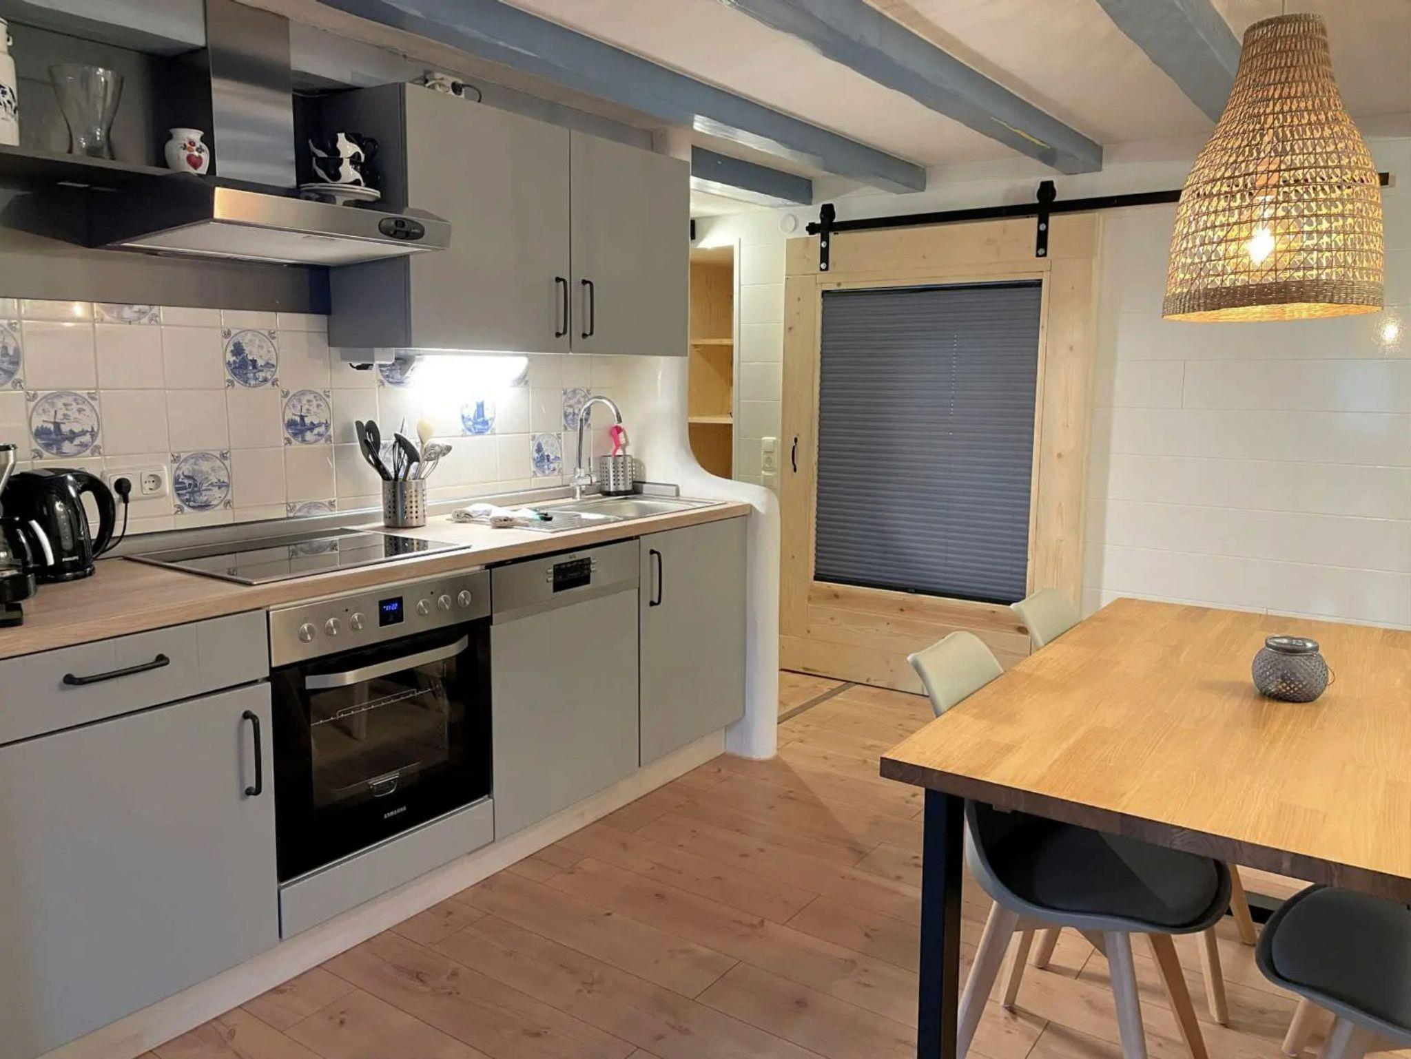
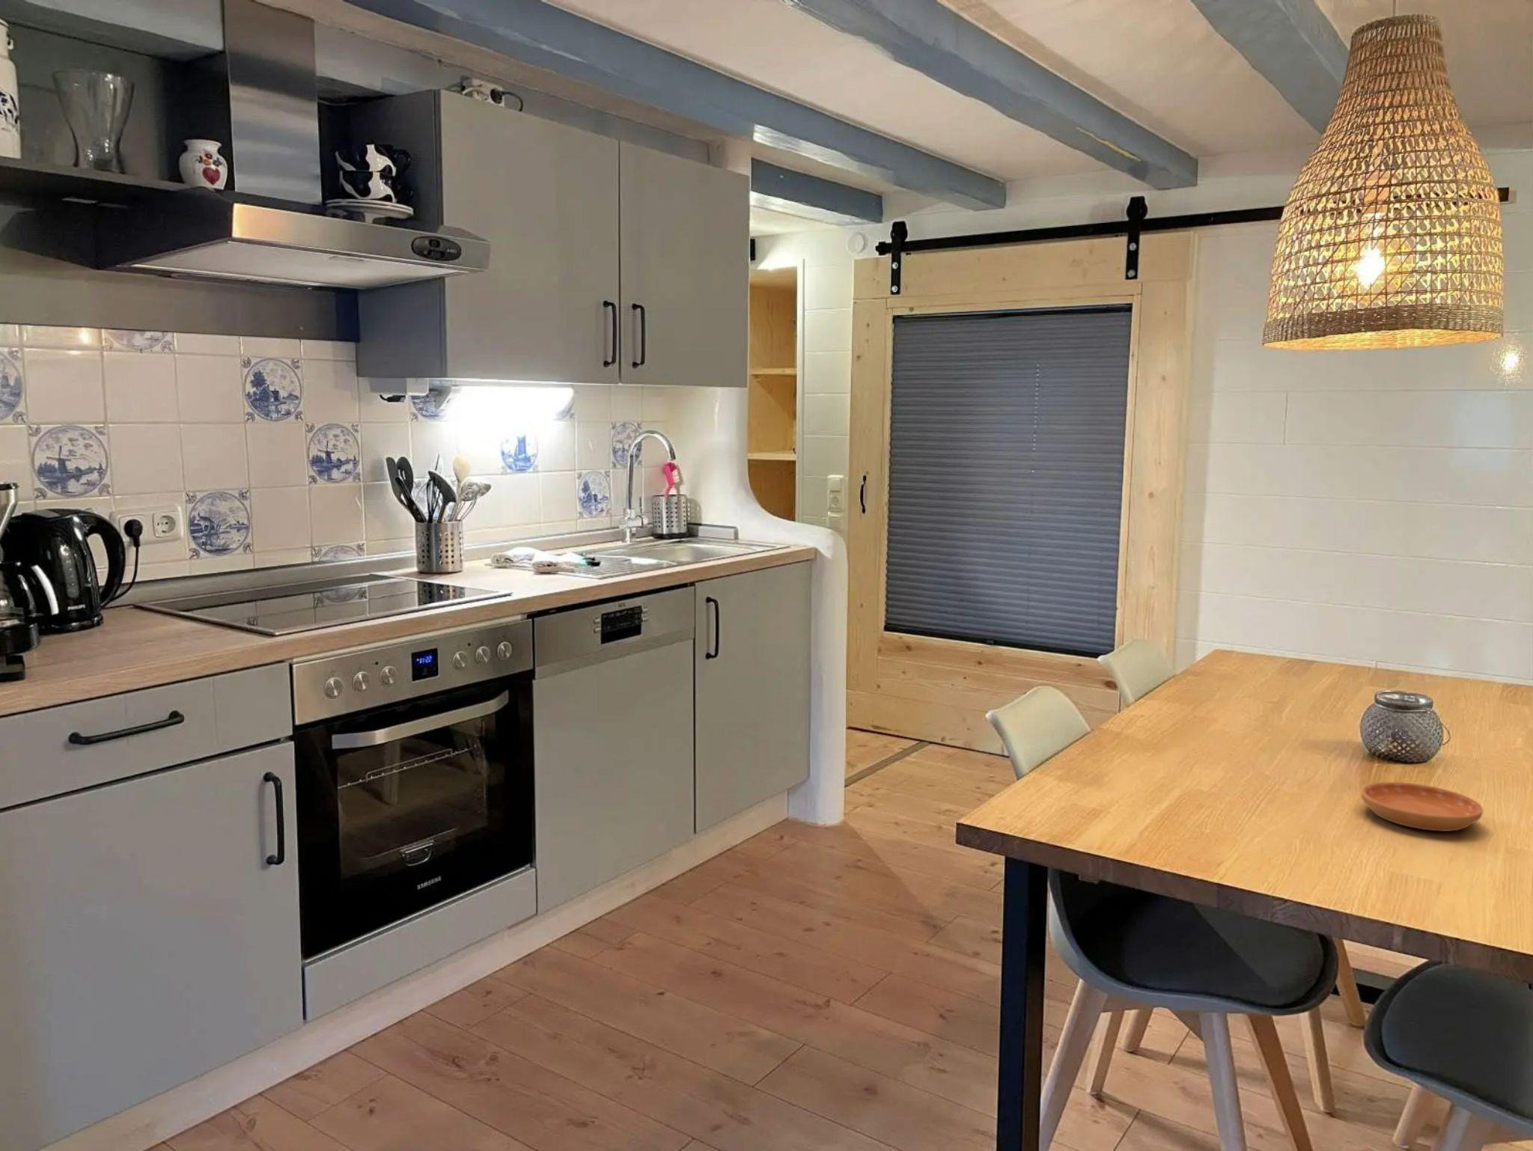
+ saucer [1360,781,1483,832]
